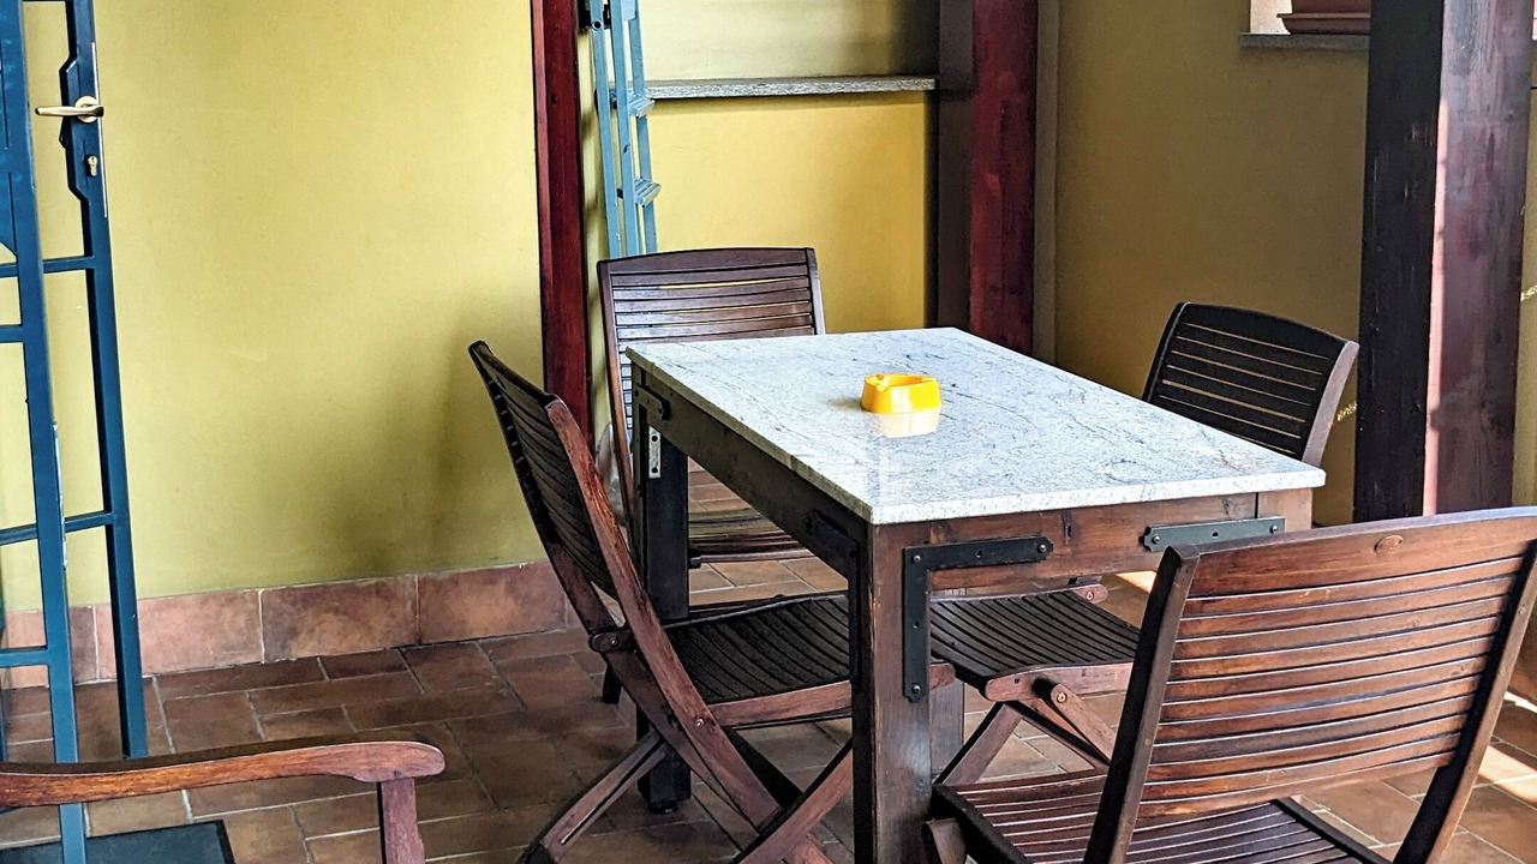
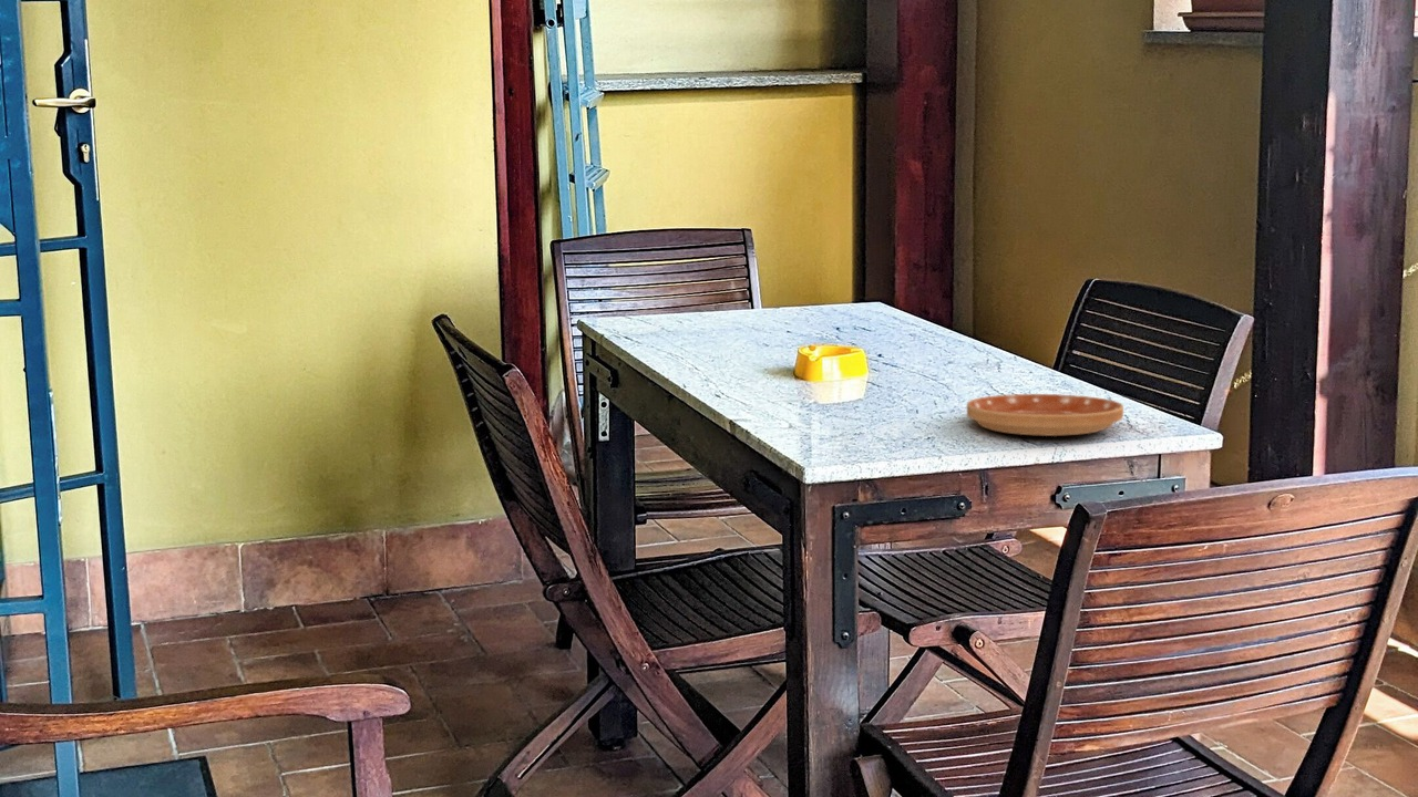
+ saucer [966,393,1124,437]
